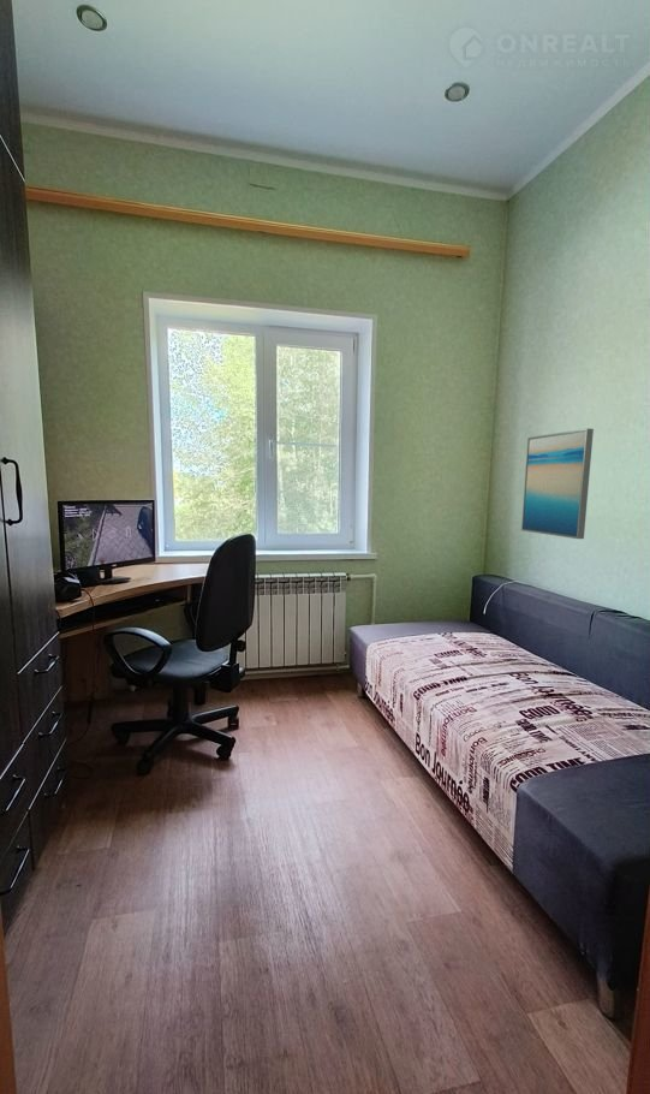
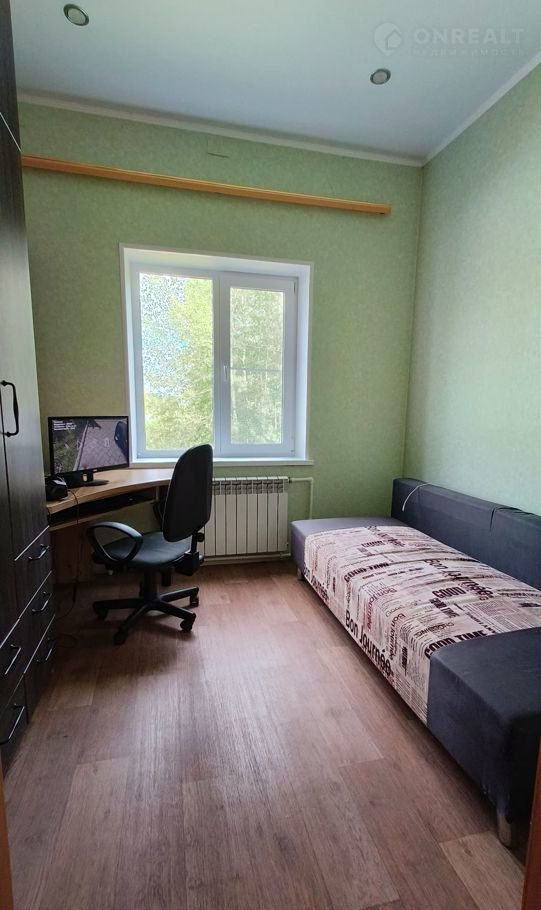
- wall art [520,427,595,540]
